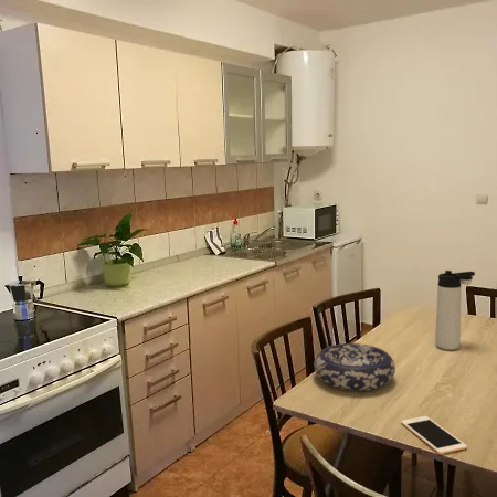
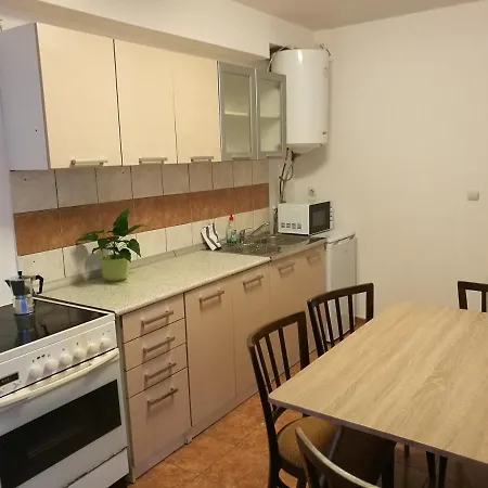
- cell phone [400,415,468,455]
- decorative bowl [313,342,396,392]
- thermos bottle [434,269,476,351]
